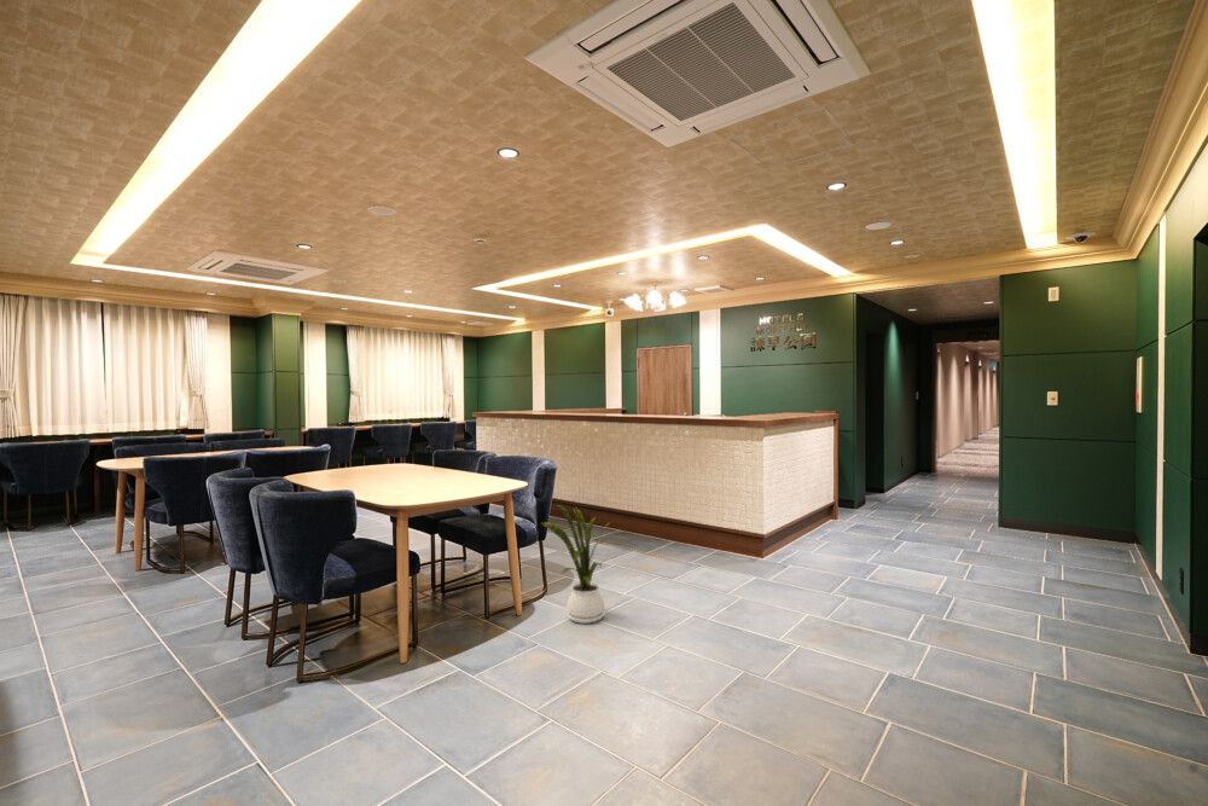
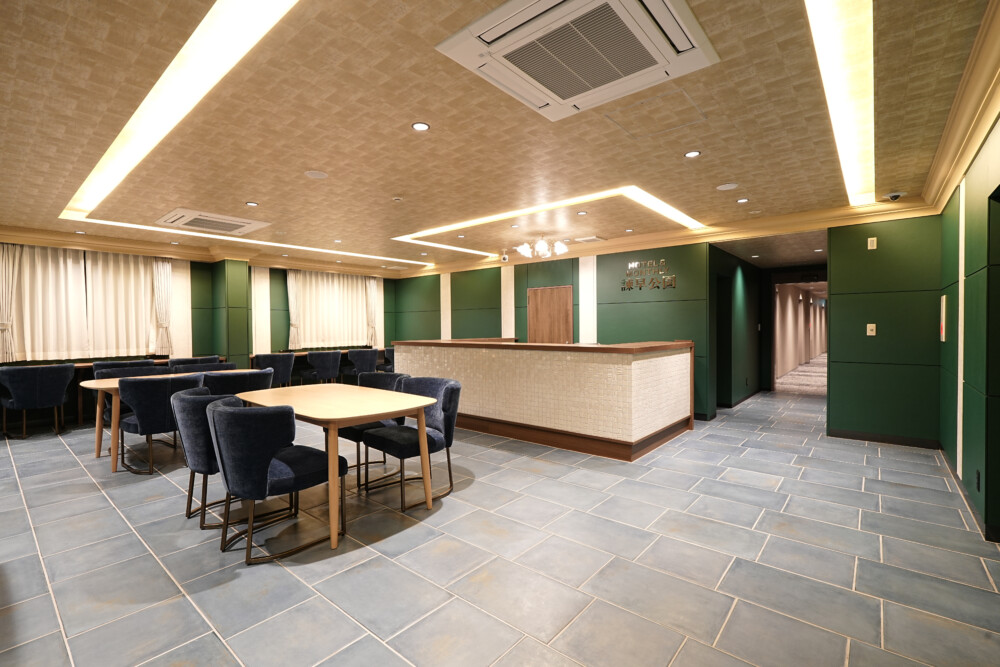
- house plant [540,504,614,625]
